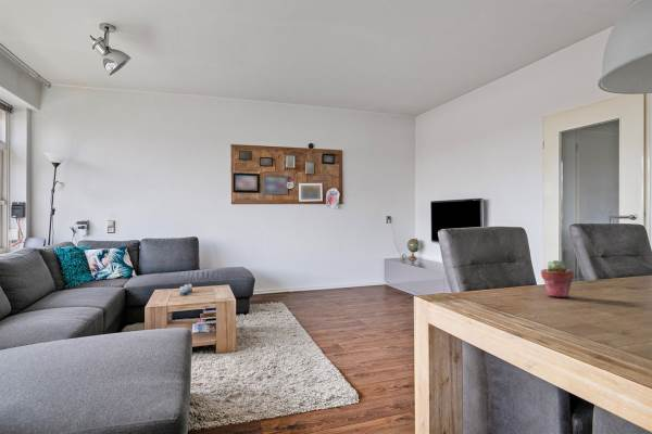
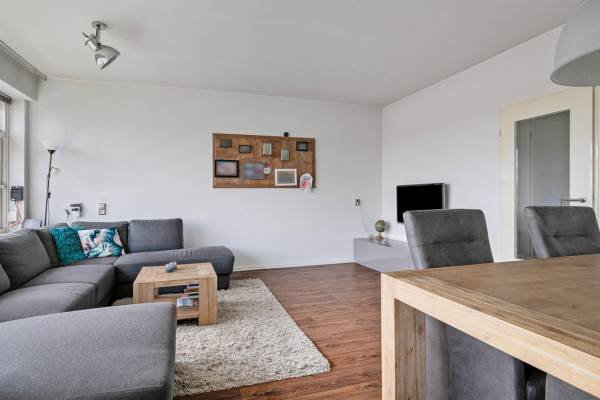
- potted succulent [540,259,575,298]
